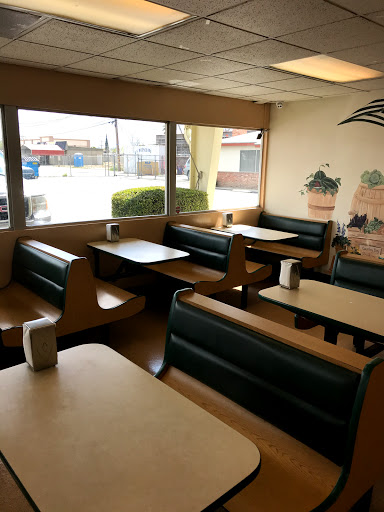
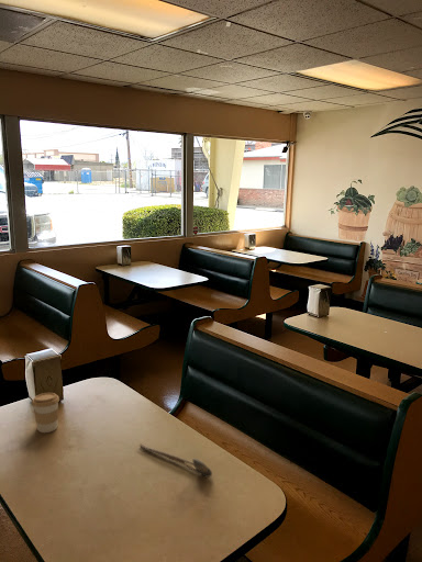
+ spoon [137,443,213,479]
+ coffee cup [31,392,60,434]
